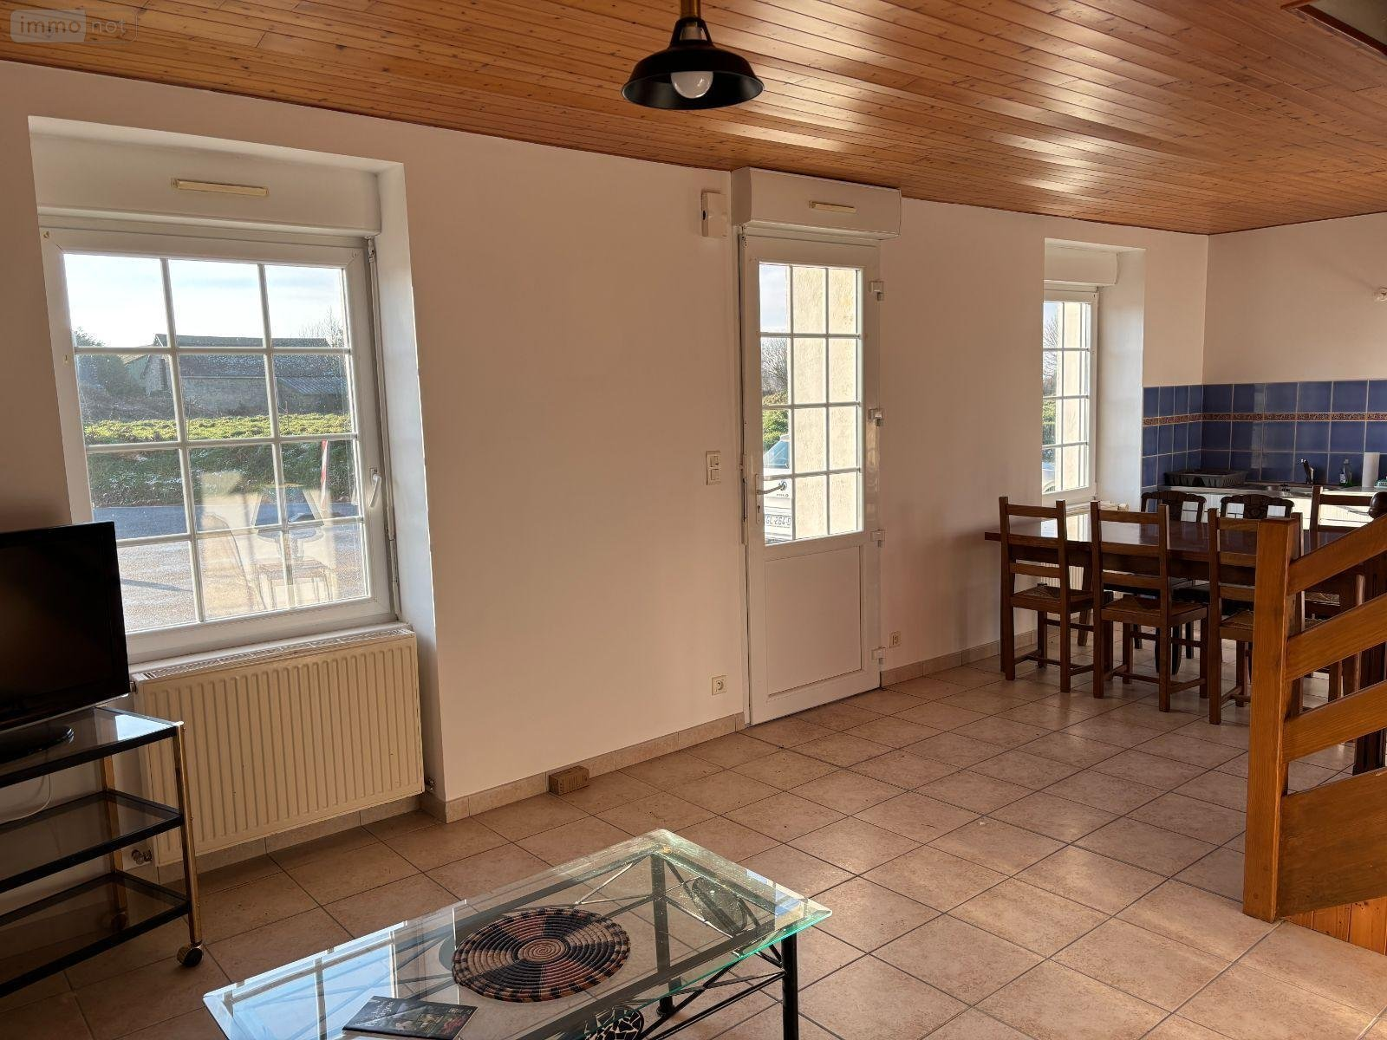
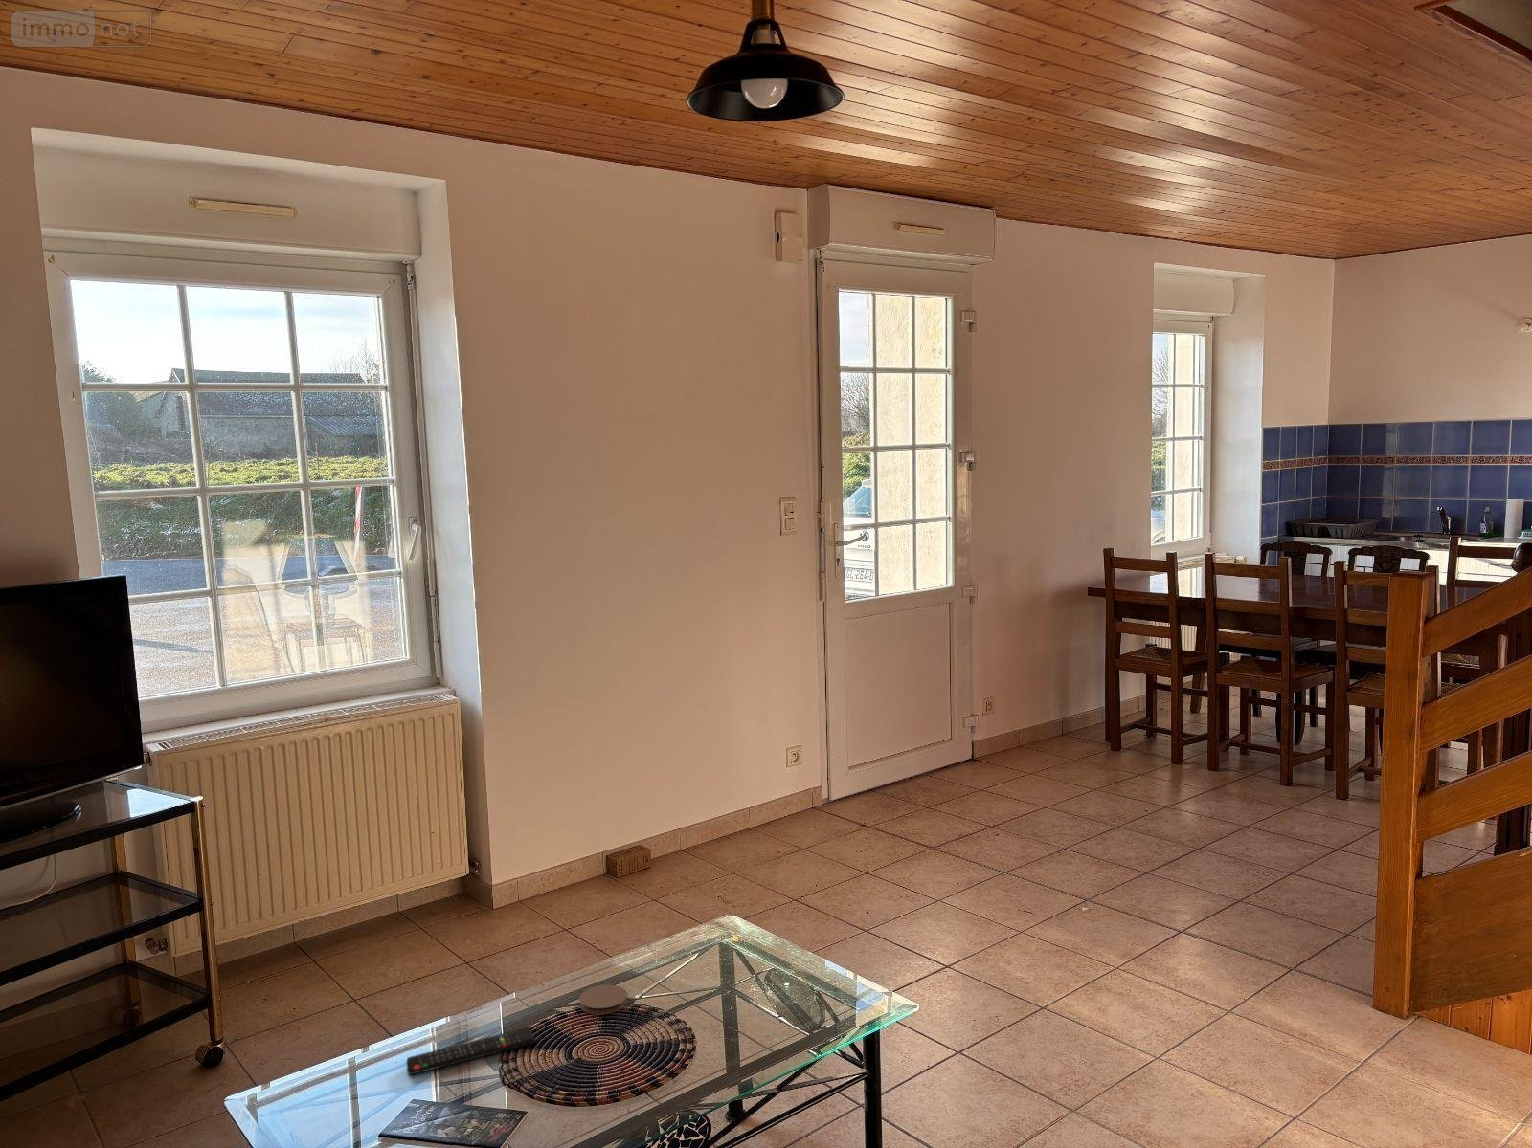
+ remote control [405,1025,537,1076]
+ coaster [578,984,628,1015]
